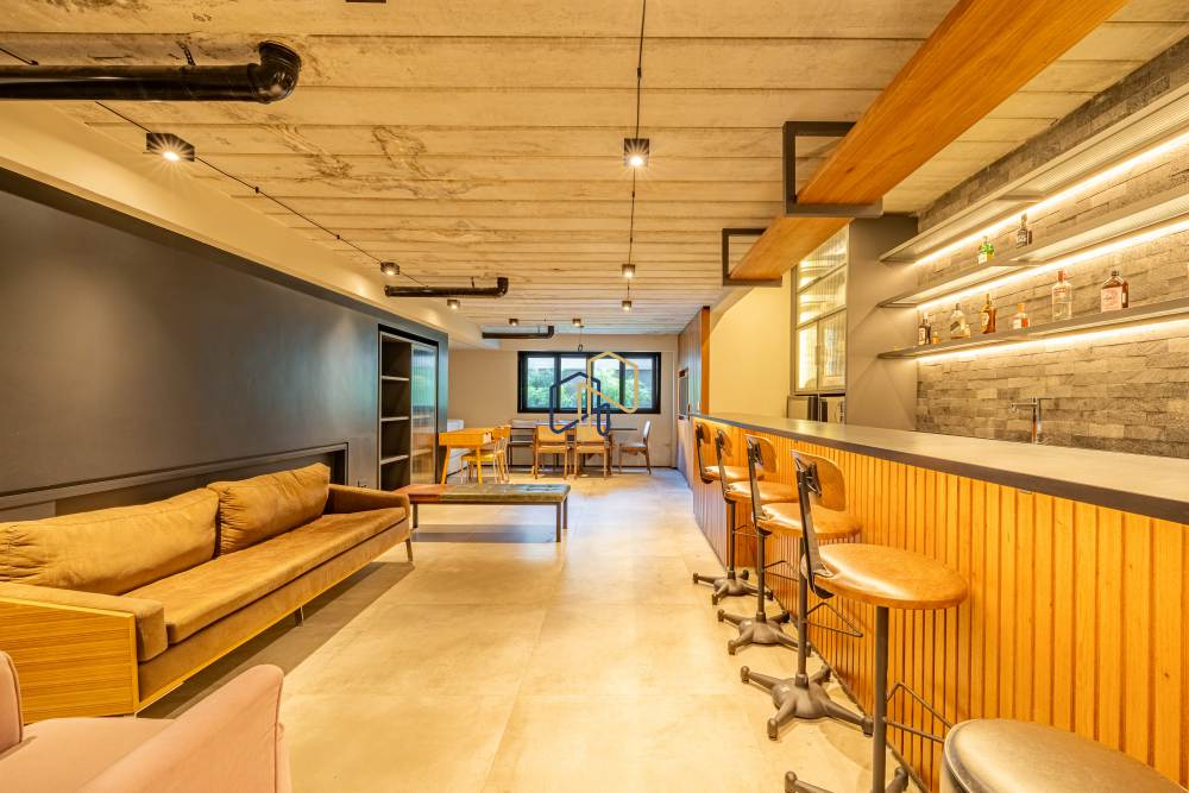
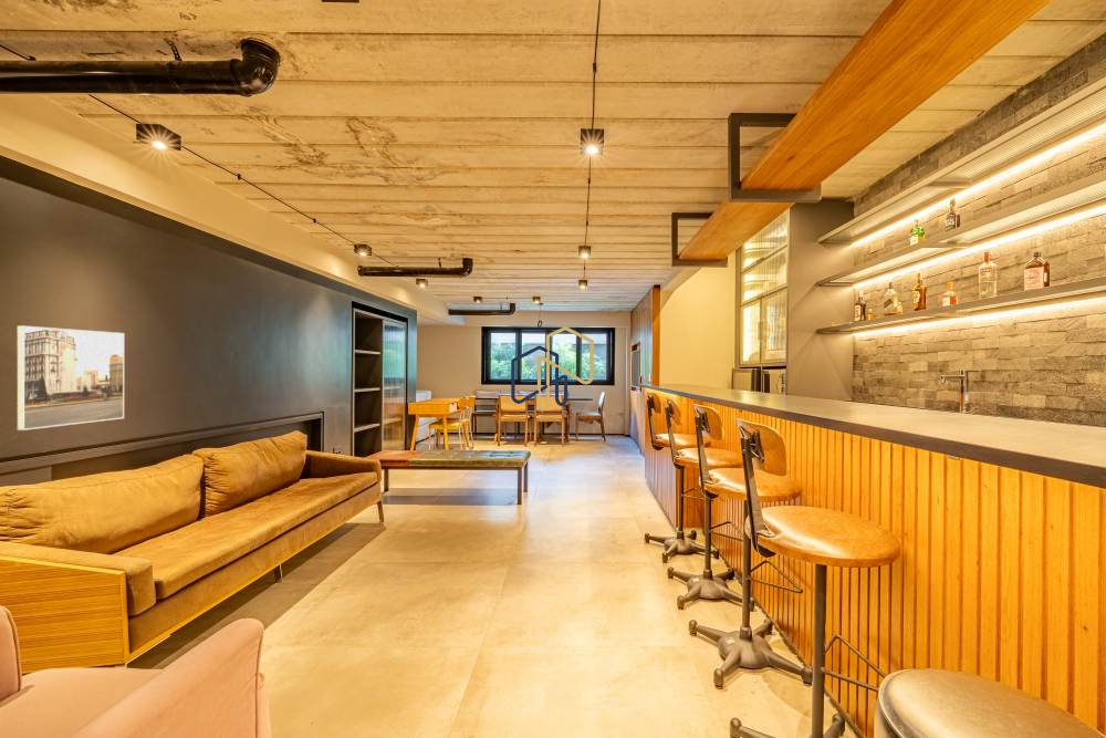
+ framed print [17,324,125,432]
